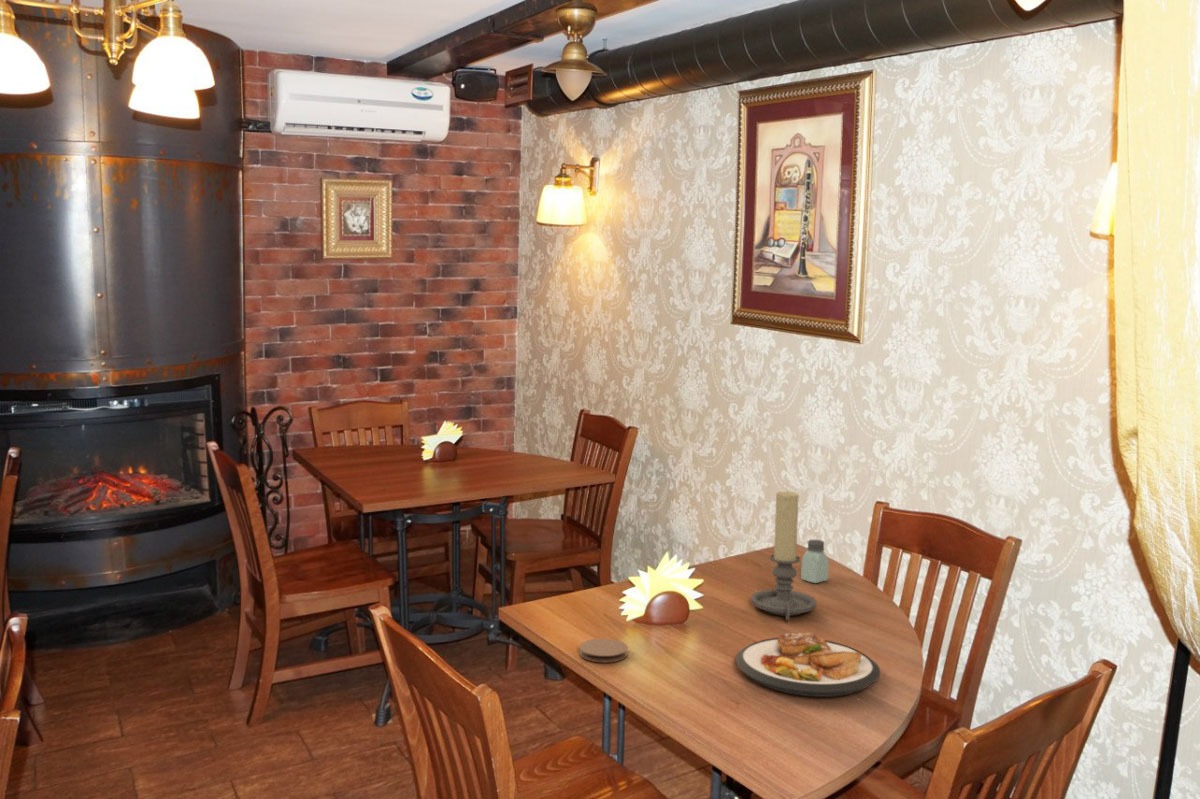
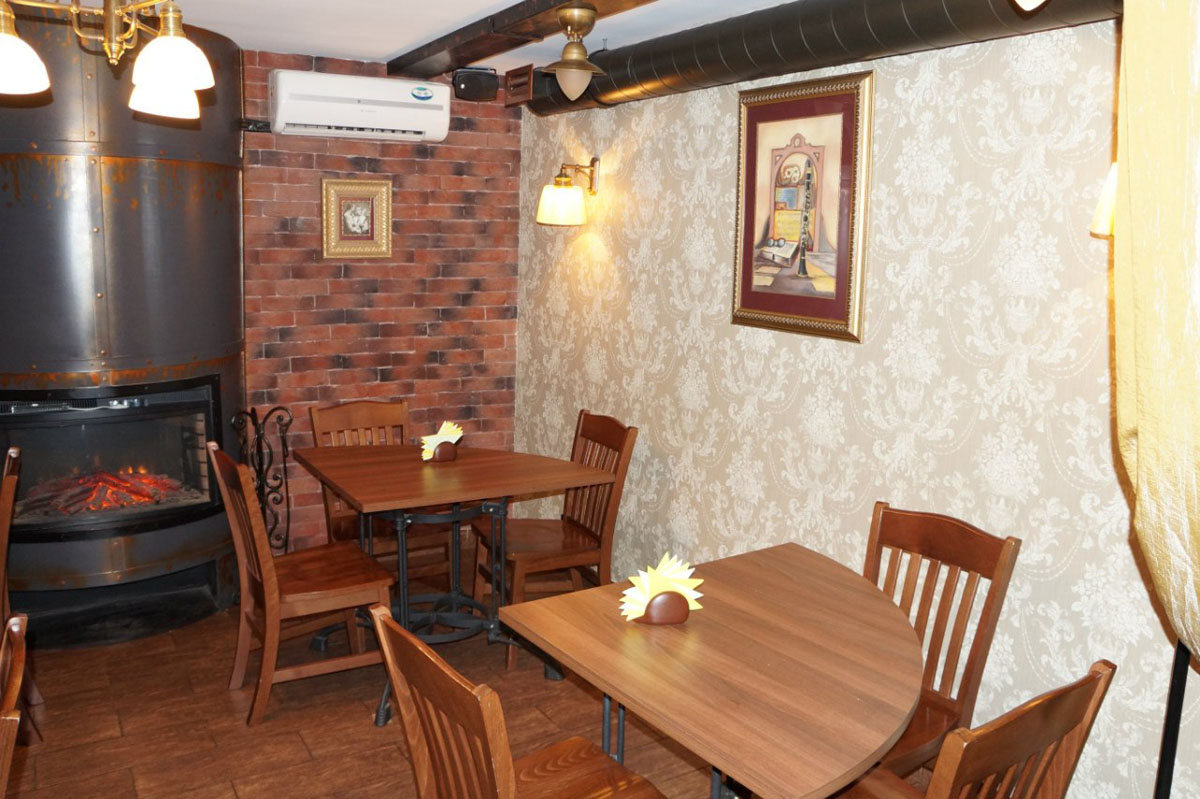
- candle holder [750,490,818,623]
- coaster [578,638,629,663]
- saltshaker [800,539,830,584]
- plate [735,632,881,698]
